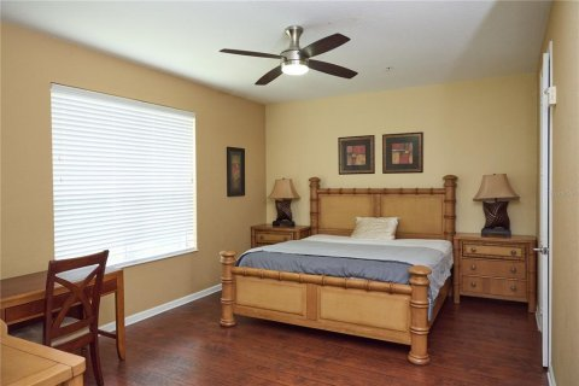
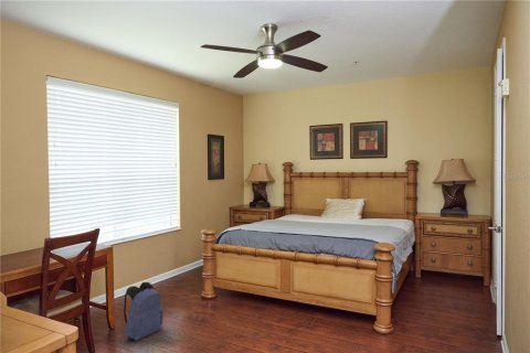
+ backpack [123,281,165,342]
